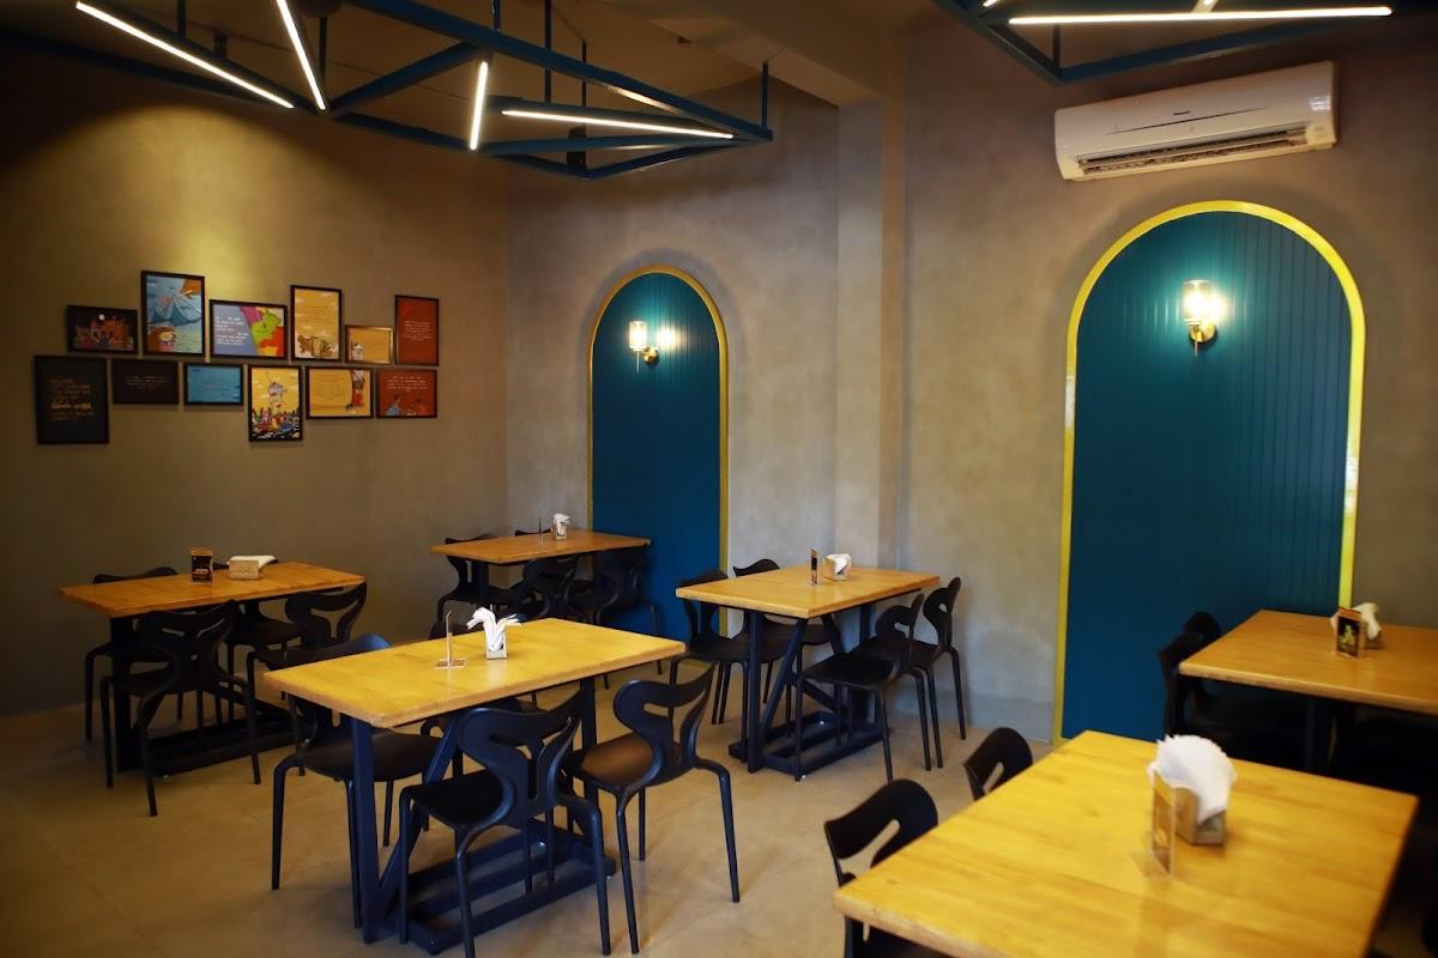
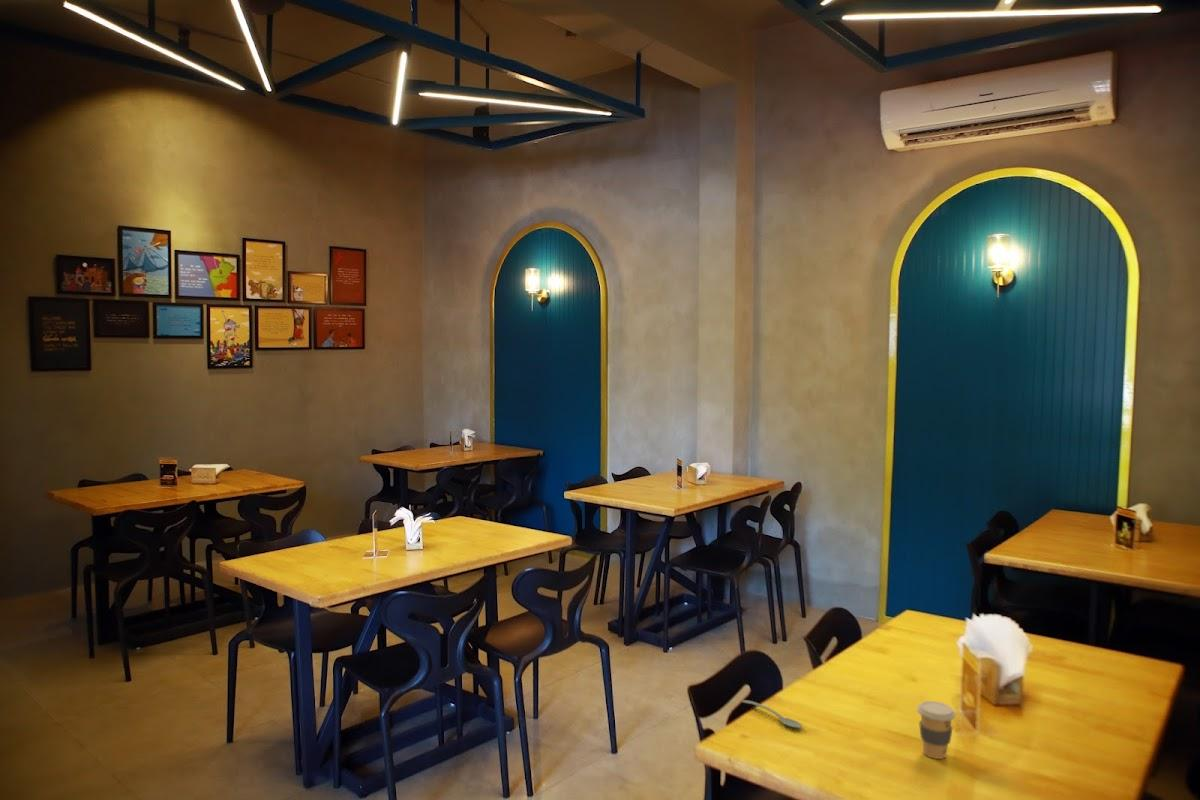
+ spoon [741,699,803,729]
+ coffee cup [916,700,956,760]
